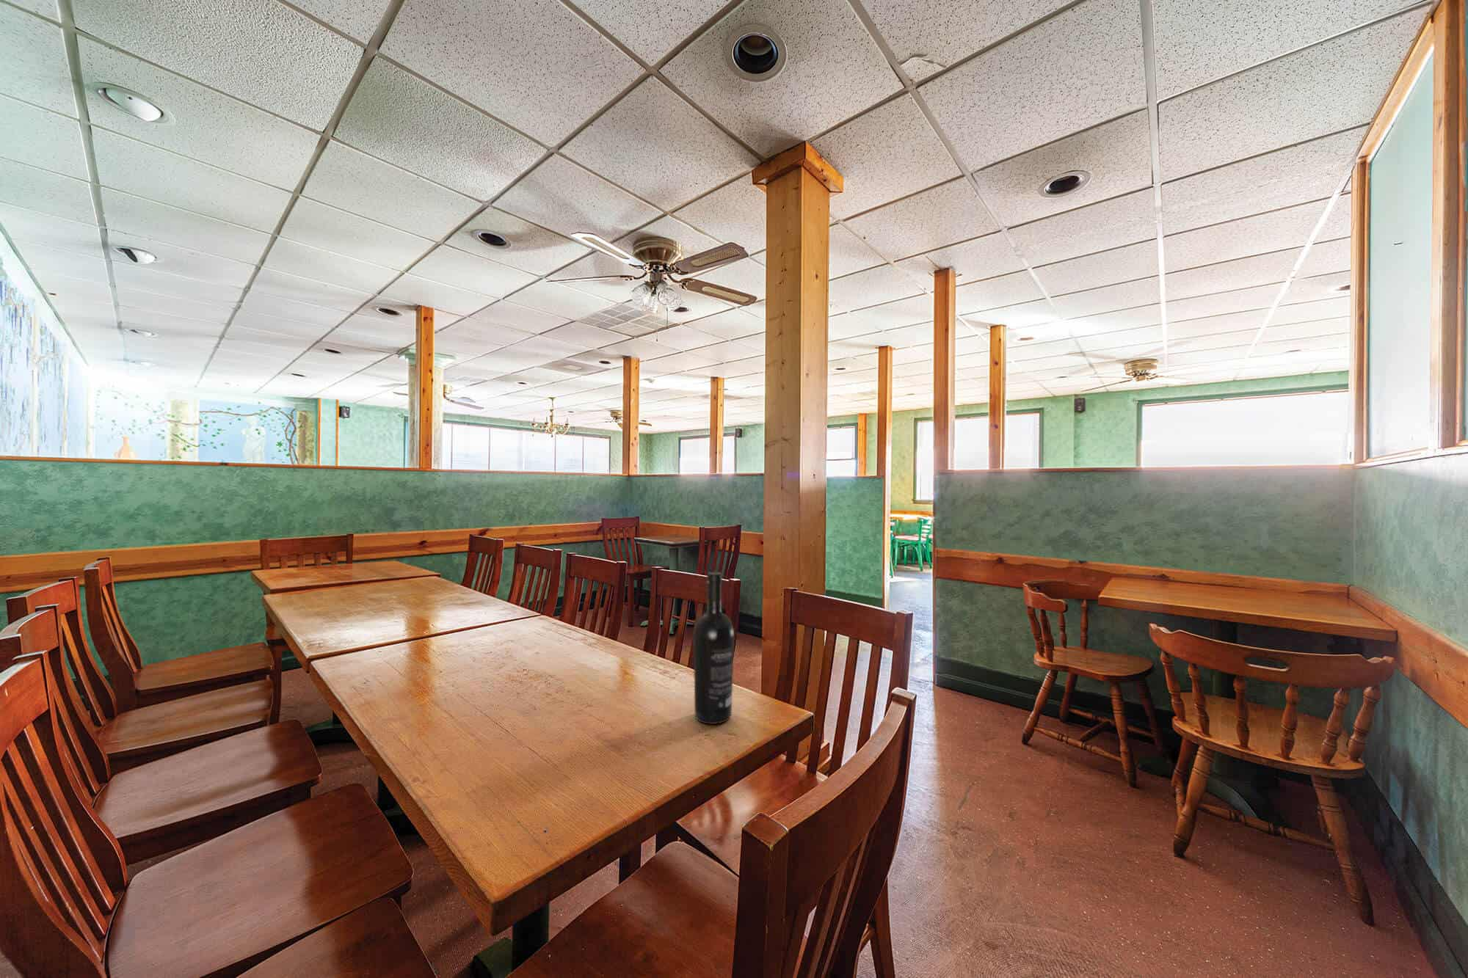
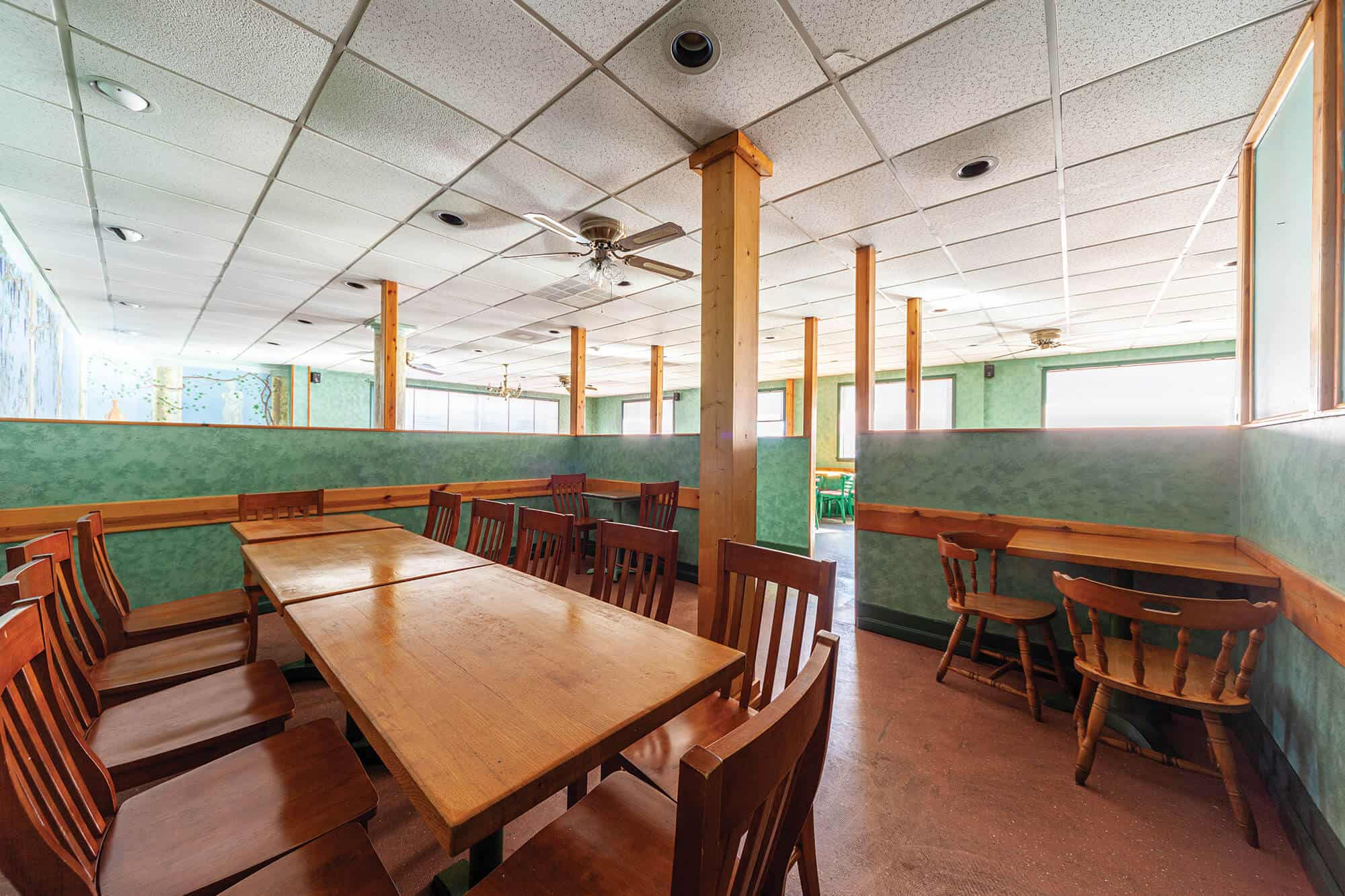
- wine bottle [693,572,735,725]
